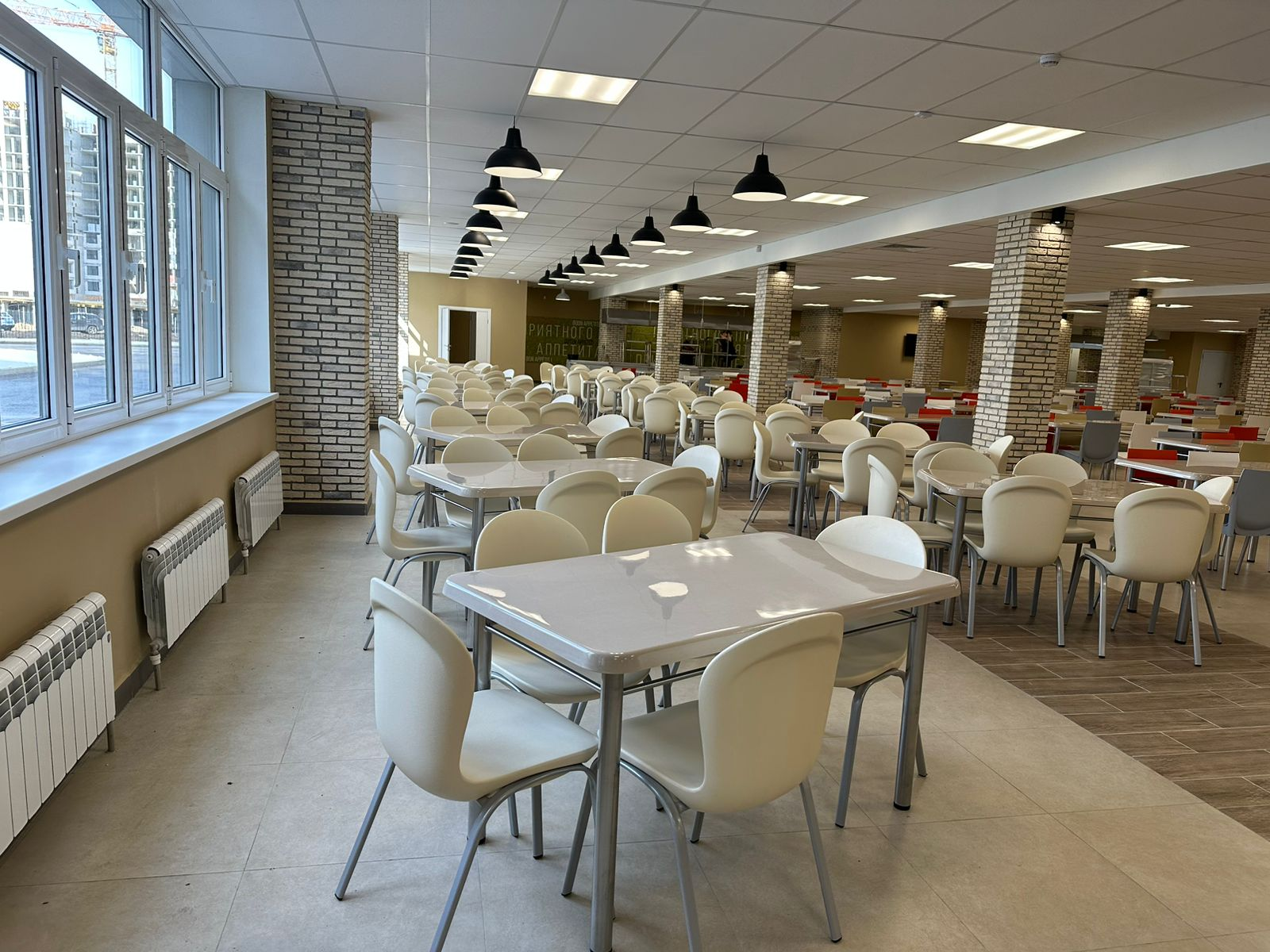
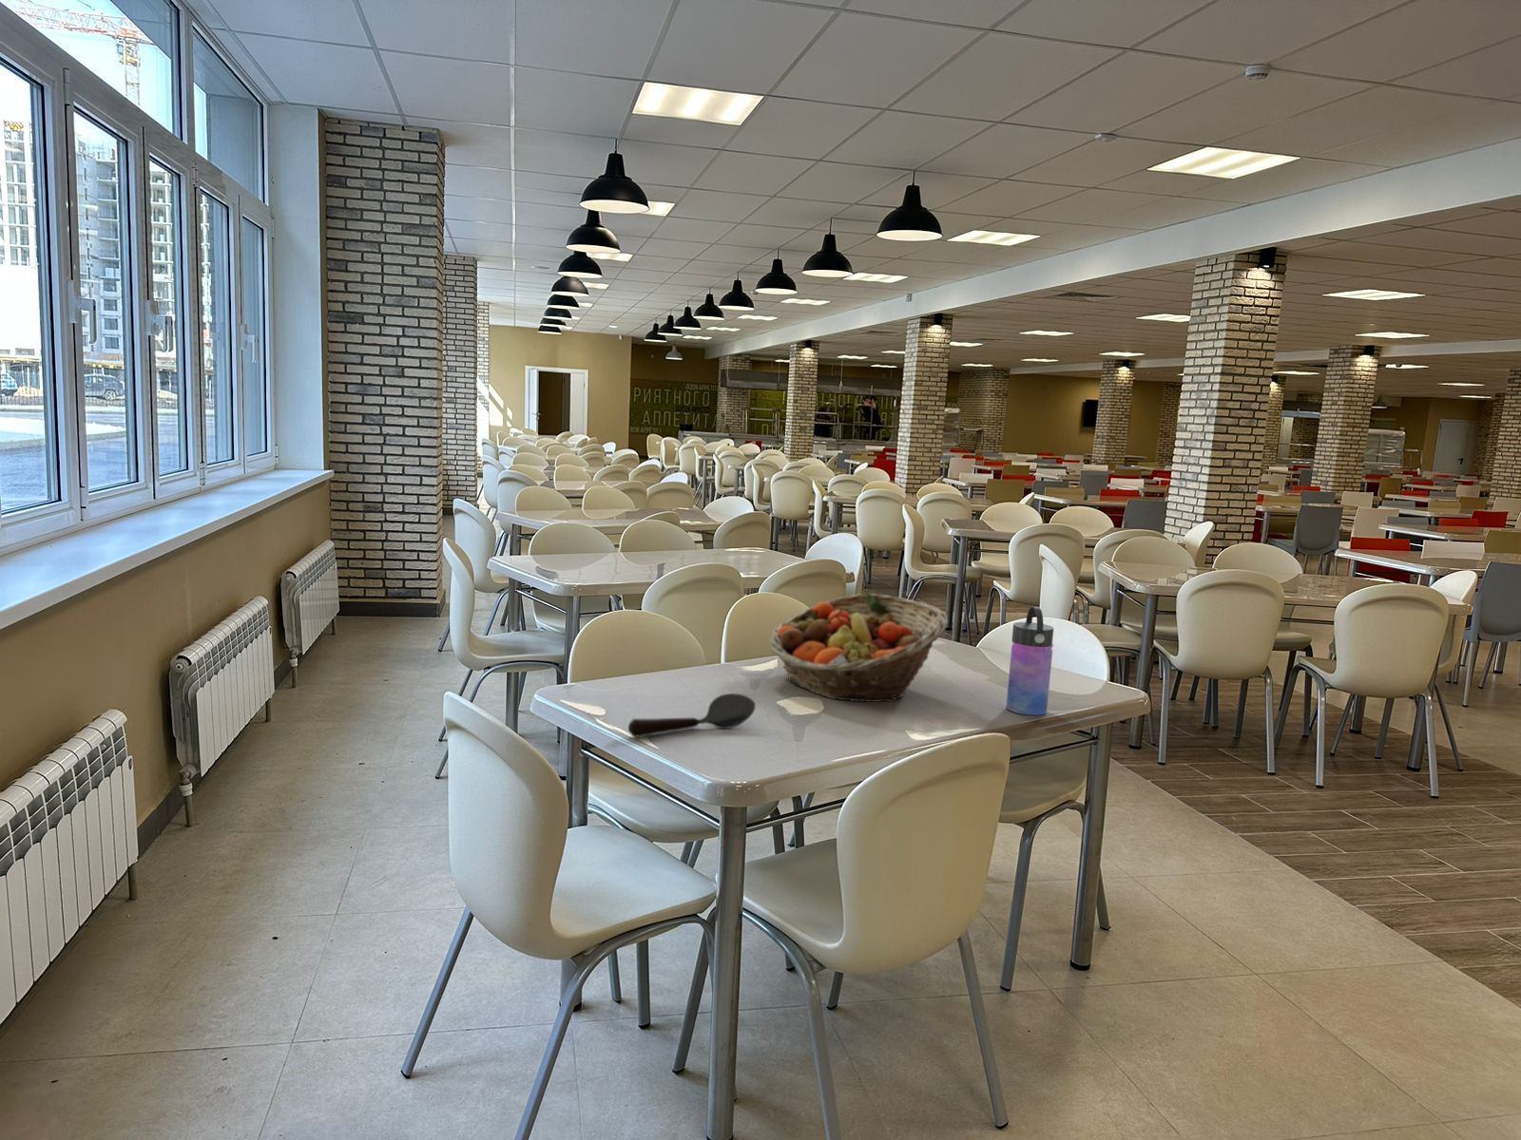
+ spoon [628,692,757,738]
+ water bottle [1006,605,1054,716]
+ fruit basket [768,592,949,703]
